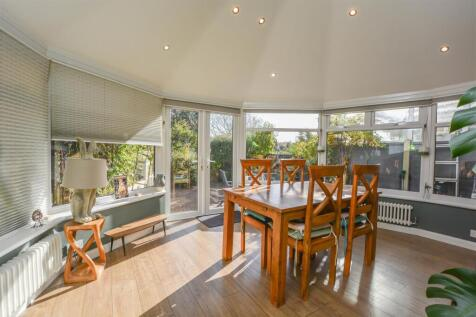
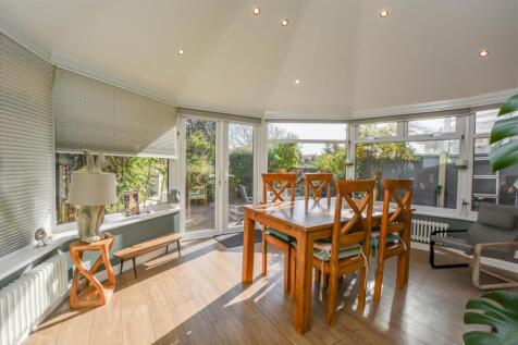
+ armchair [428,201,518,291]
